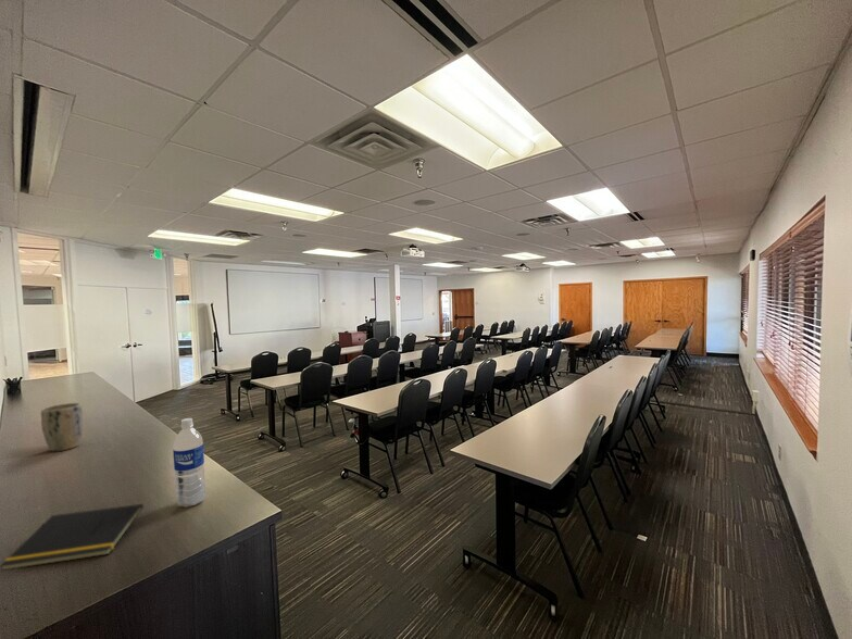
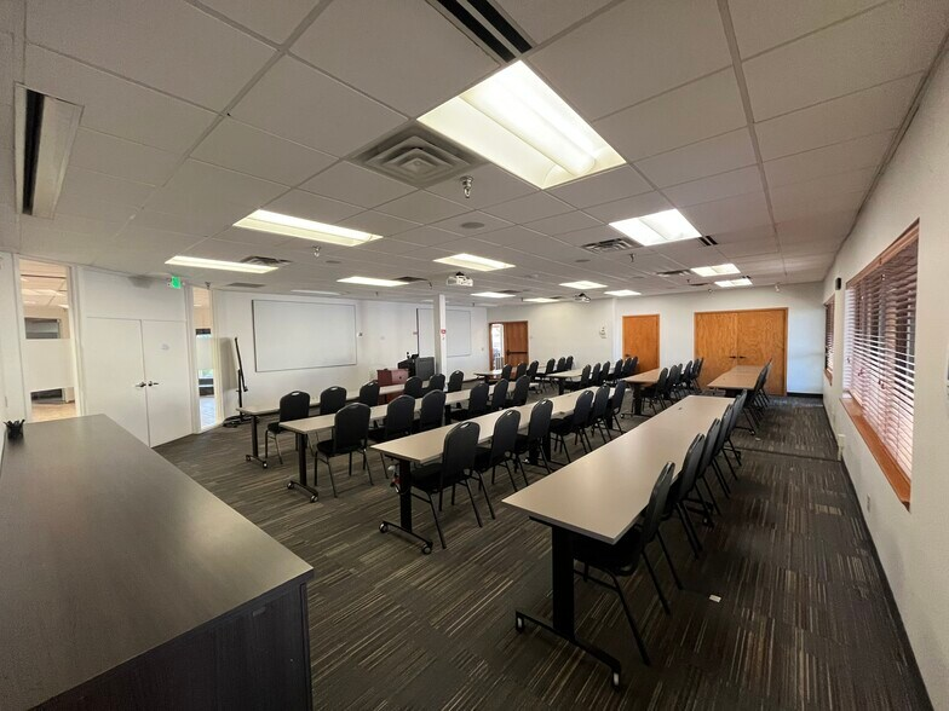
- notepad [0,503,145,572]
- water bottle [172,417,206,509]
- plant pot [40,402,84,452]
